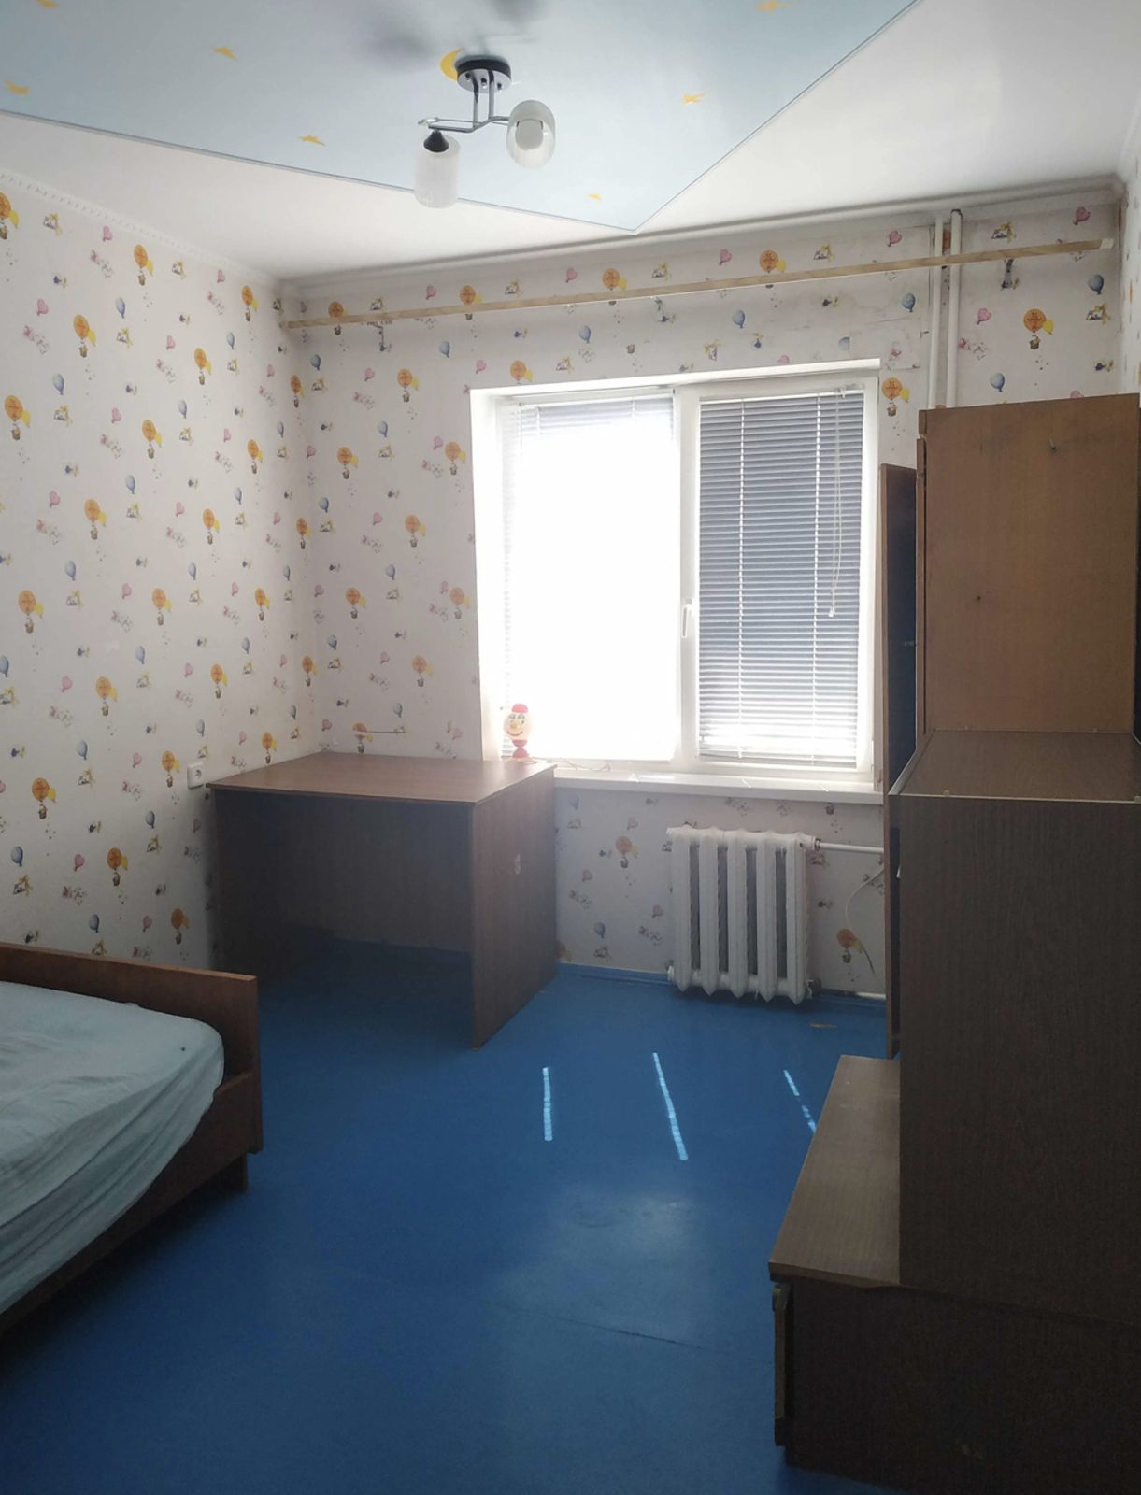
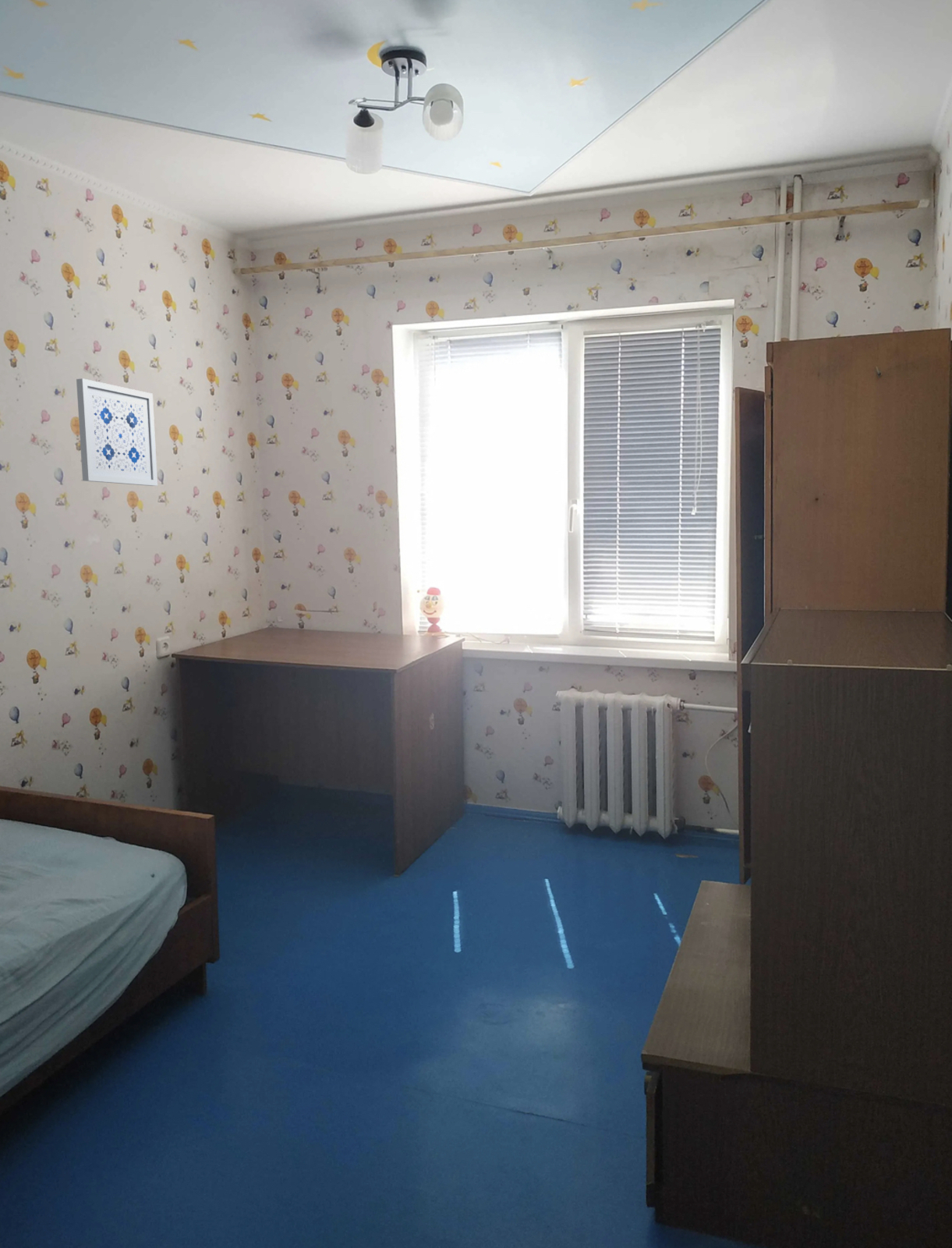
+ wall art [76,378,158,487]
